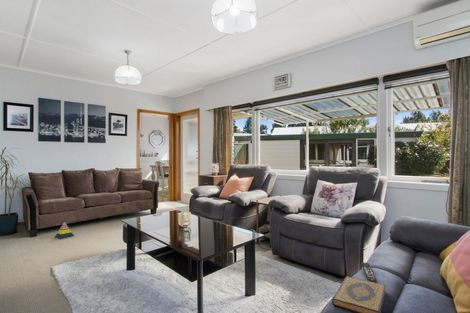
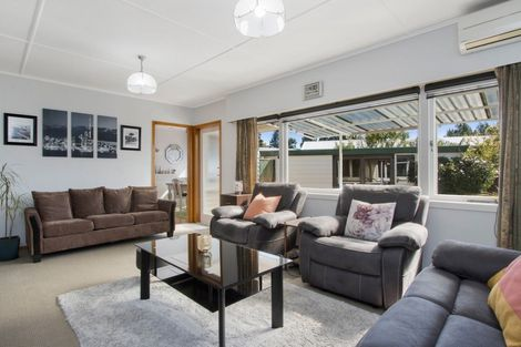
- hardback book [331,275,387,313]
- remote control [360,261,378,283]
- stacking toy [54,221,75,240]
